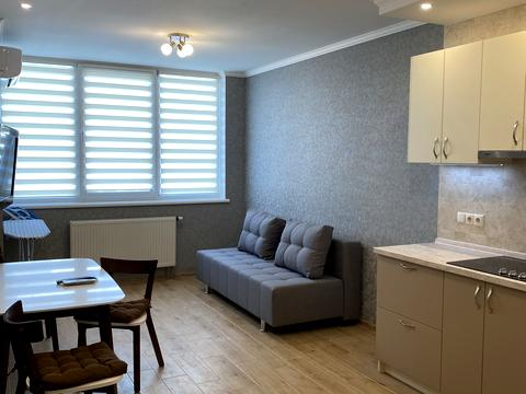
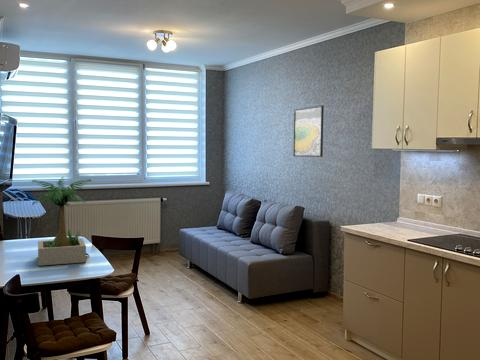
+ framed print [292,105,325,158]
+ potted plant [31,176,93,266]
